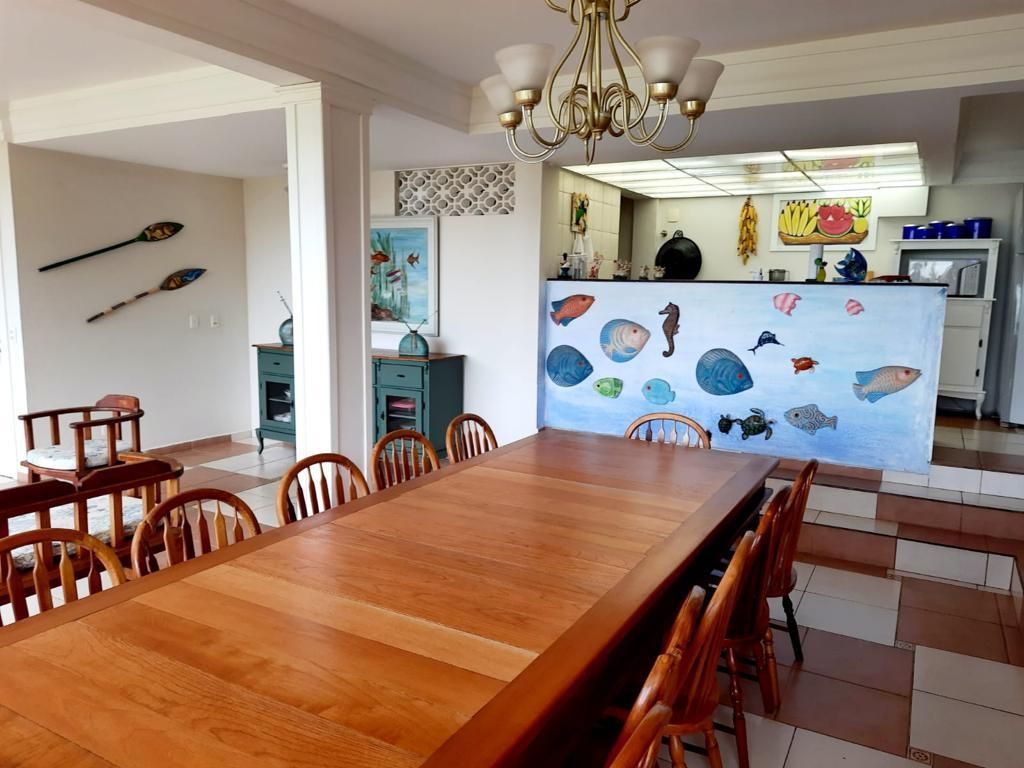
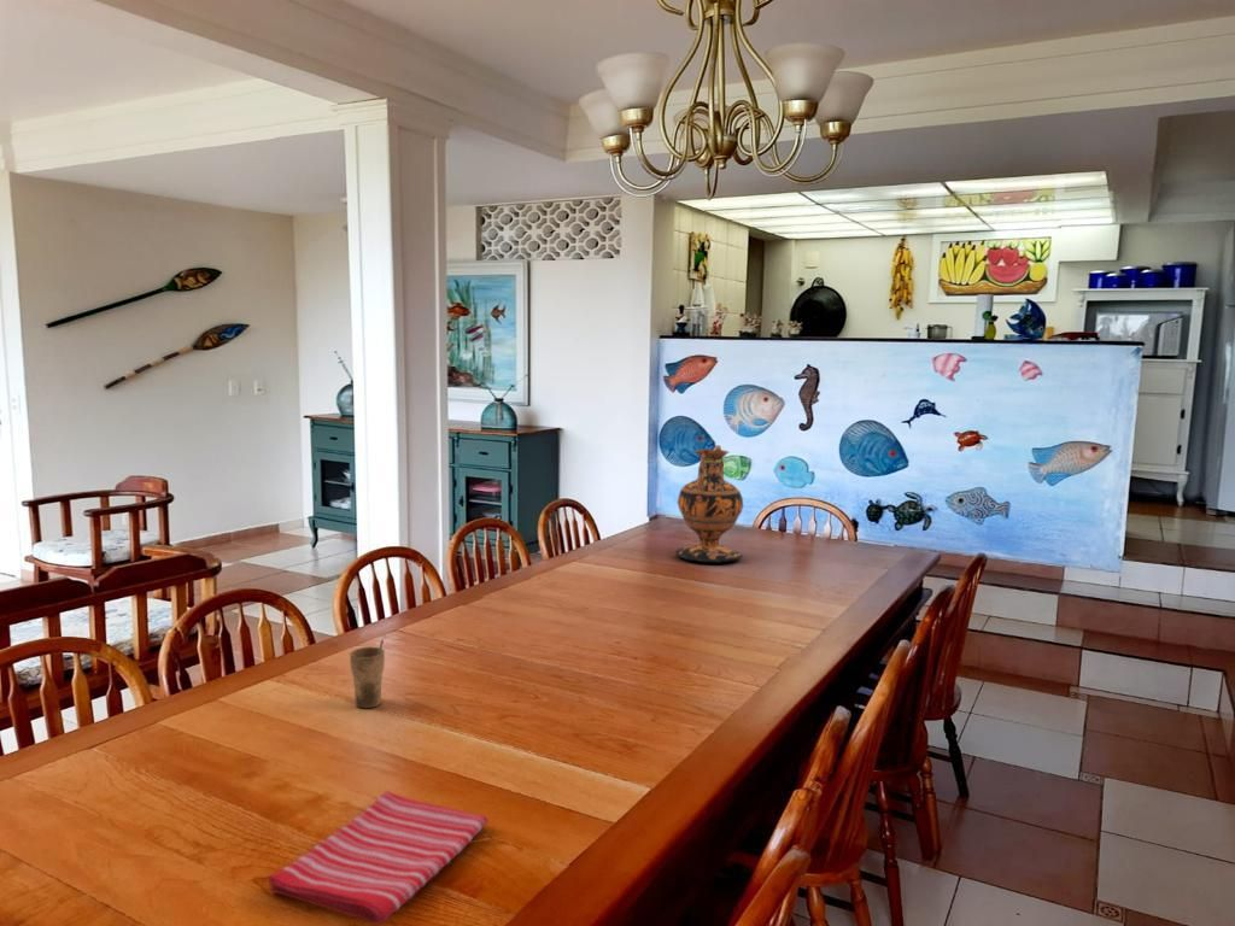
+ dish towel [268,790,488,926]
+ vase [674,444,744,563]
+ cup [349,639,386,709]
